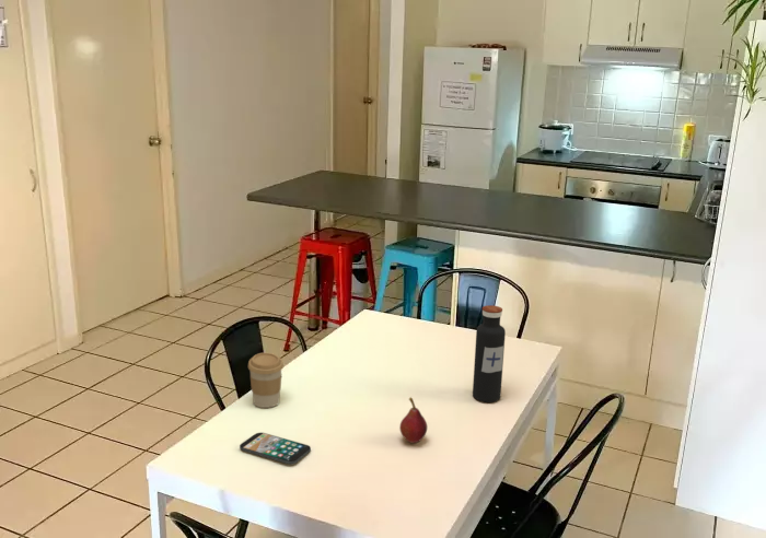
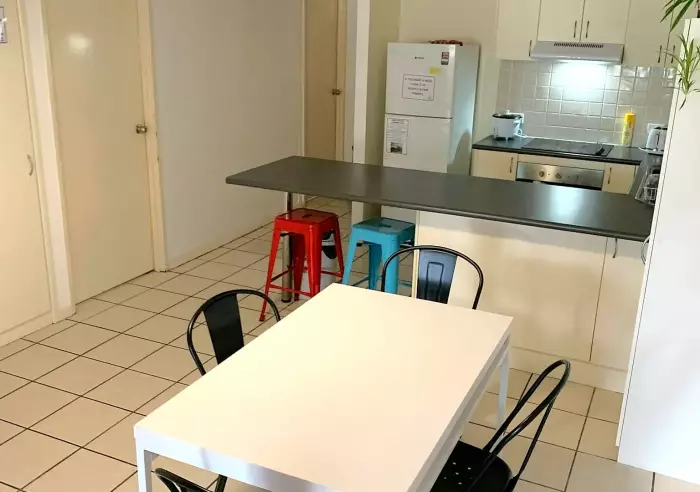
- water bottle [472,304,507,404]
- coffee cup [247,352,285,409]
- smartphone [239,432,312,466]
- fruit [398,396,428,444]
